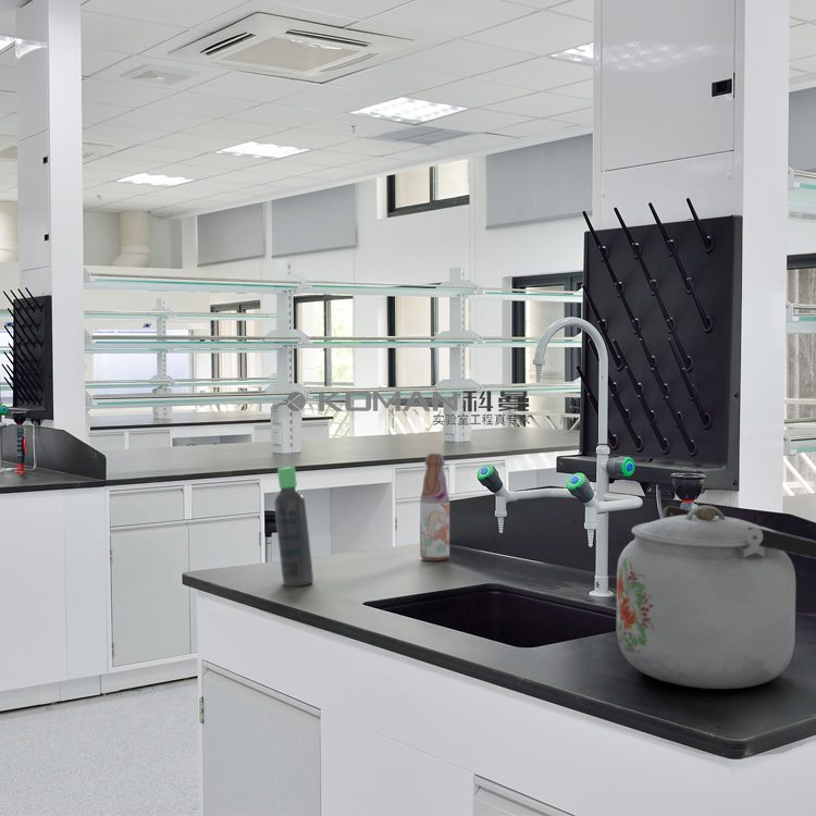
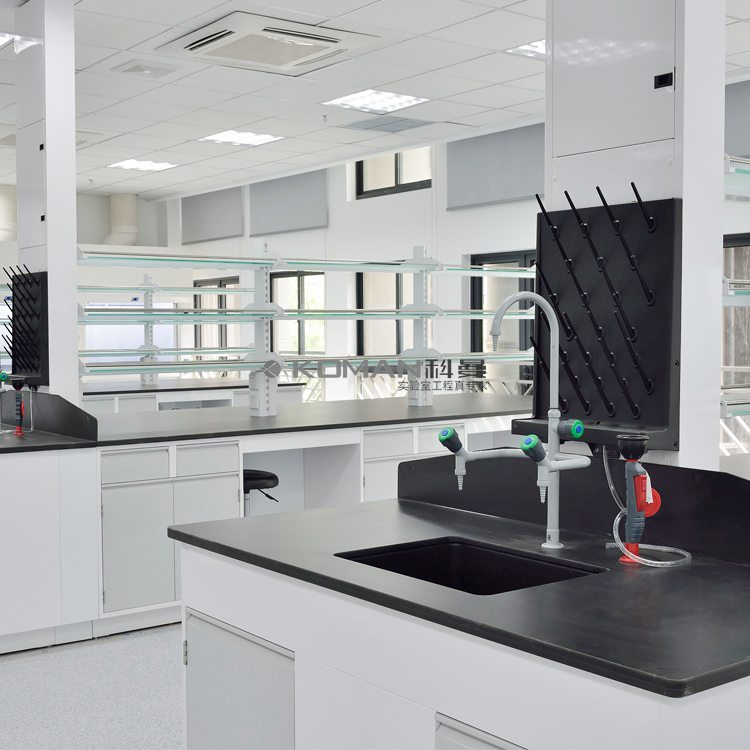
- kettle [616,505,816,690]
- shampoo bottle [273,466,314,588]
- bottle [419,453,450,561]
